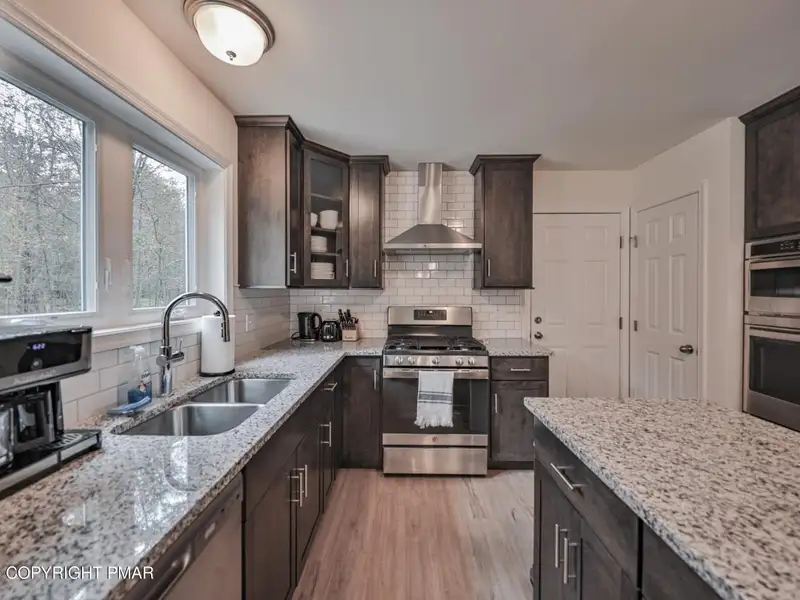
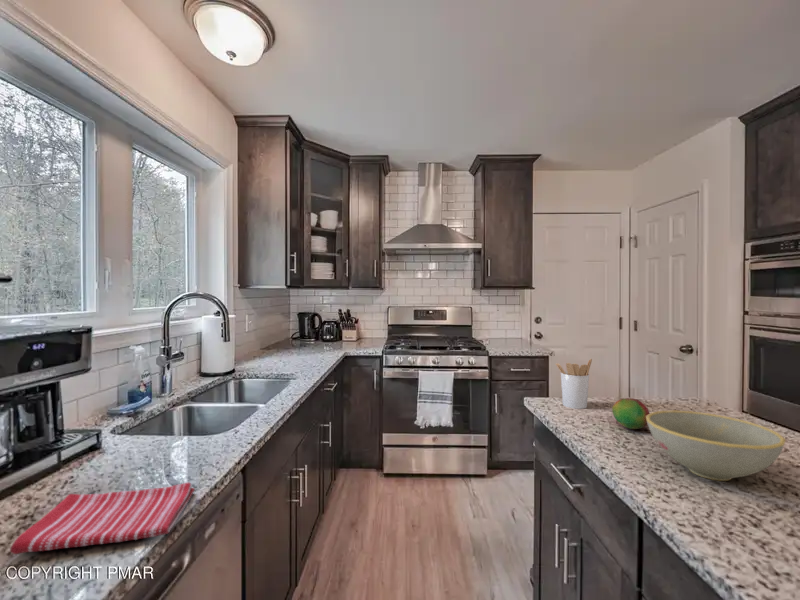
+ dish towel [9,482,196,555]
+ fruit [611,397,650,430]
+ bowl [646,410,787,482]
+ utensil holder [555,358,593,410]
